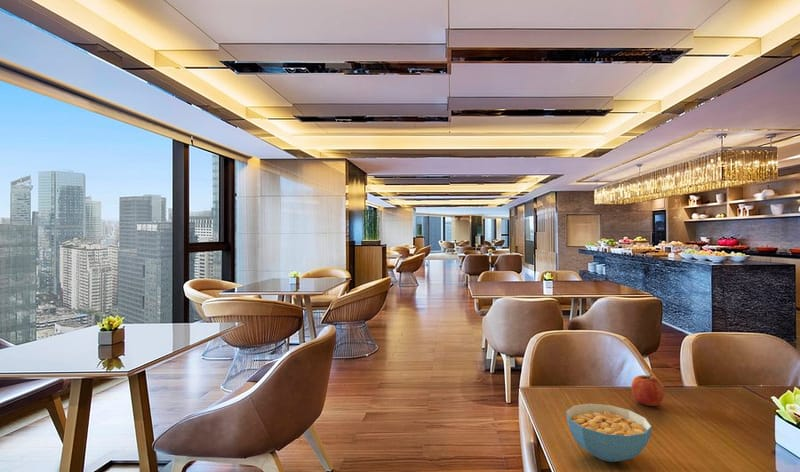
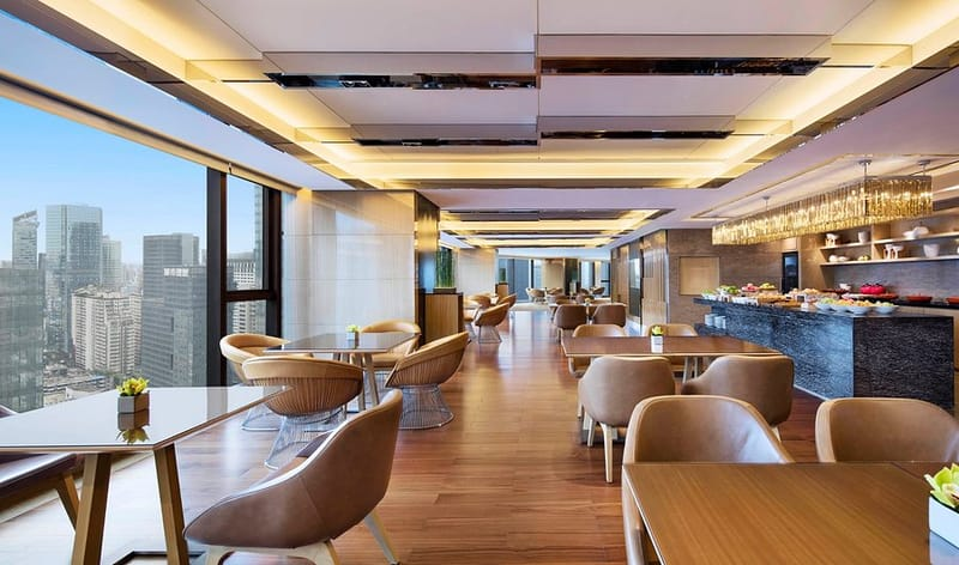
- fruit [630,373,665,407]
- cereal bowl [565,402,653,463]
